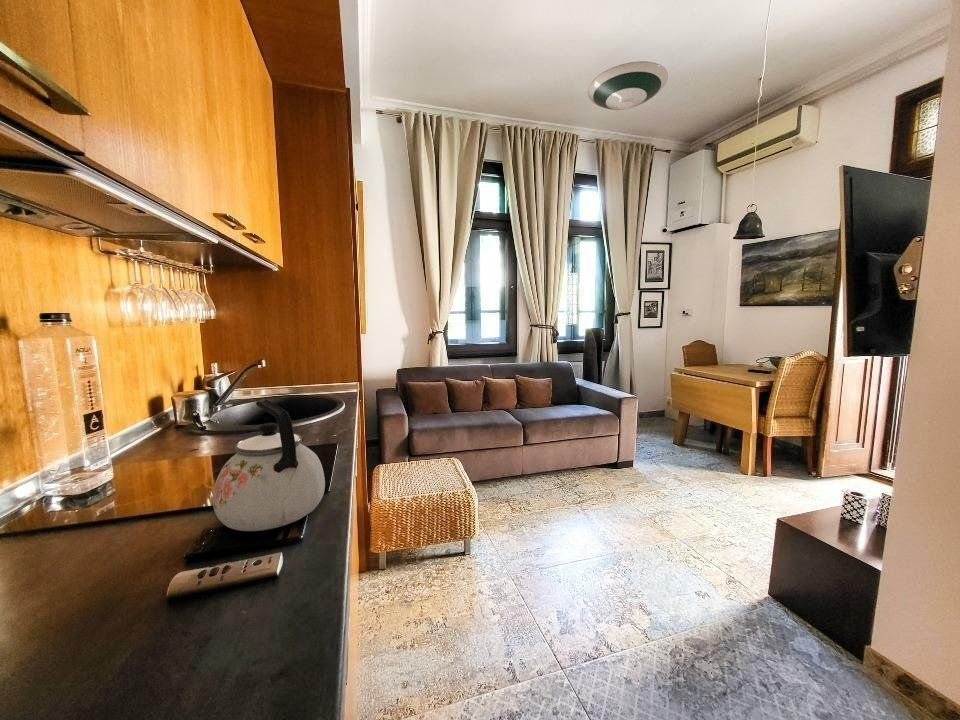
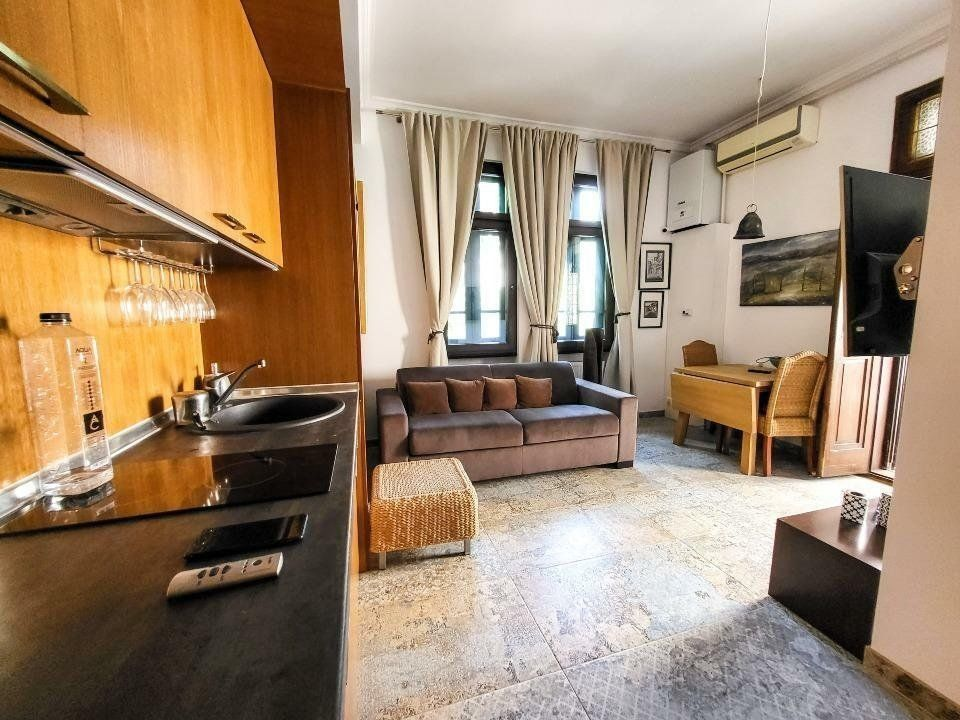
- kettle [212,399,326,532]
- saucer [587,60,669,111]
